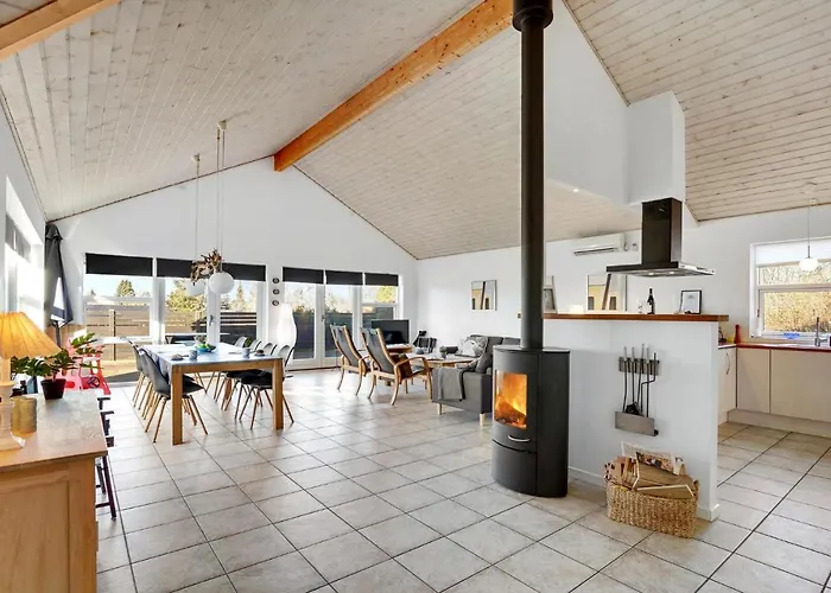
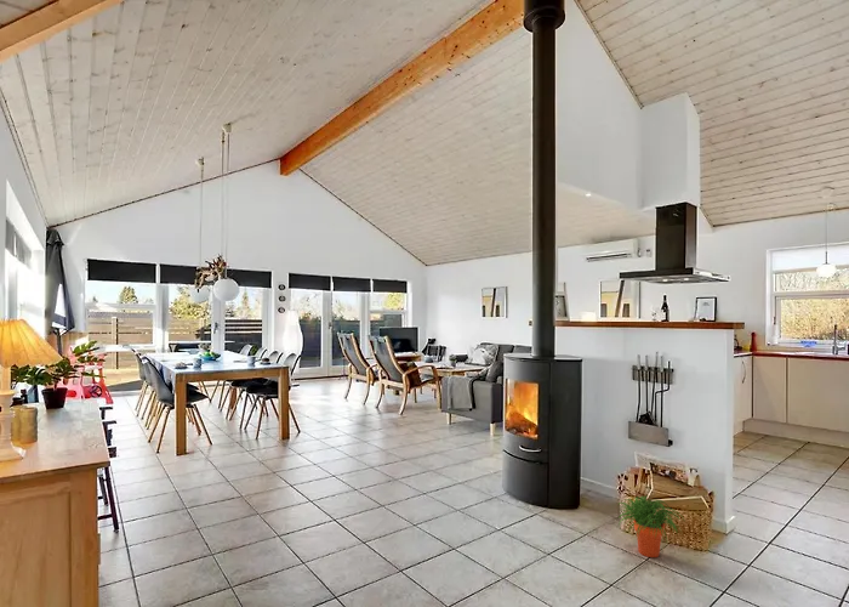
+ potted plant [617,495,686,558]
